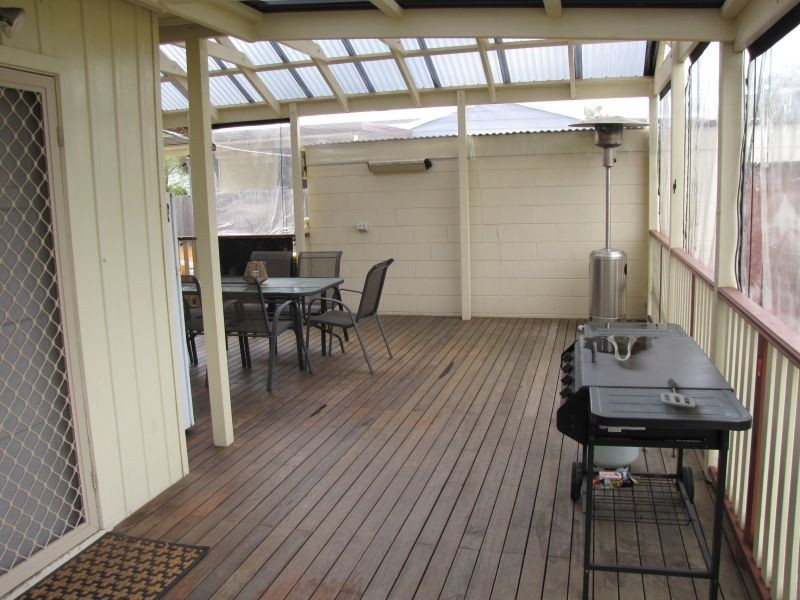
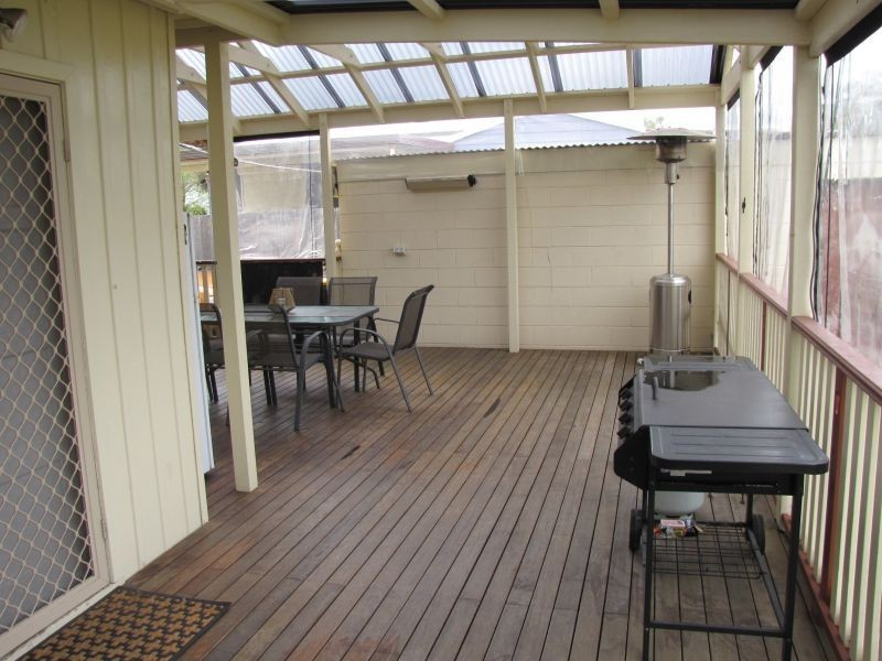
- spatula [659,378,696,409]
- tongs [605,333,639,362]
